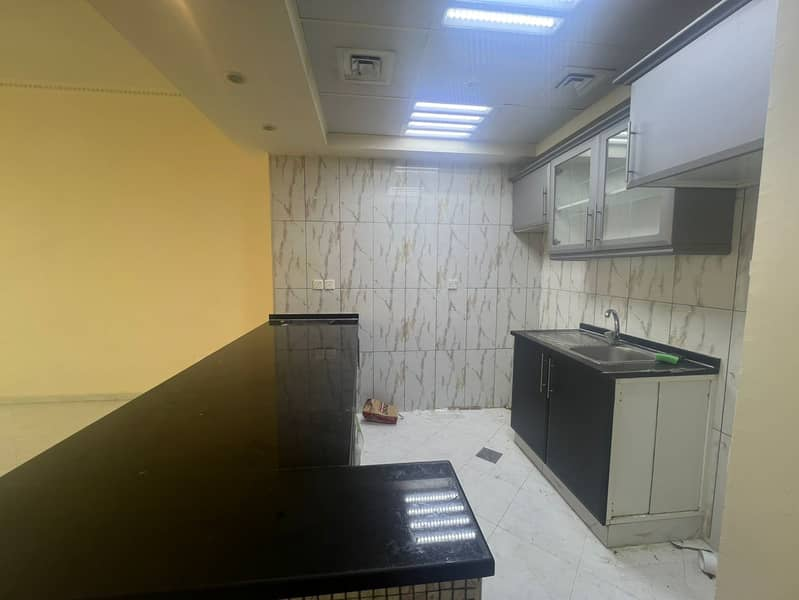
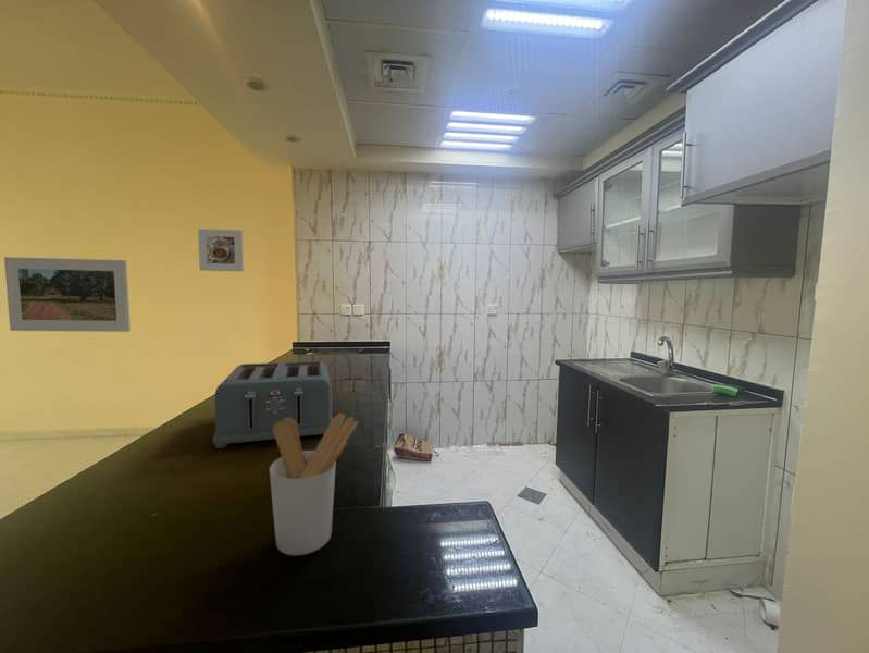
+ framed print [3,256,132,333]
+ utensil holder [269,412,359,556]
+ toaster [212,360,334,449]
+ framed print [197,227,245,272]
